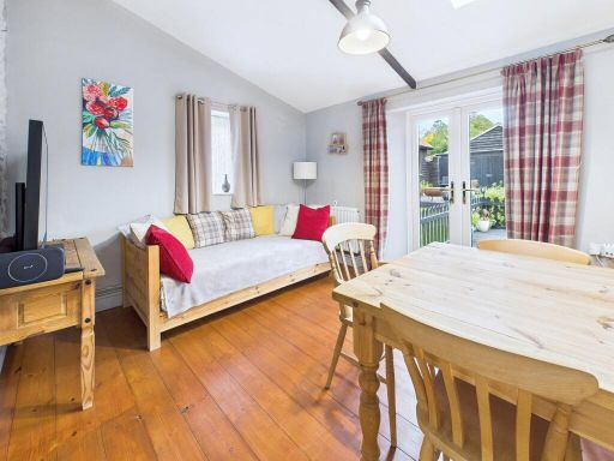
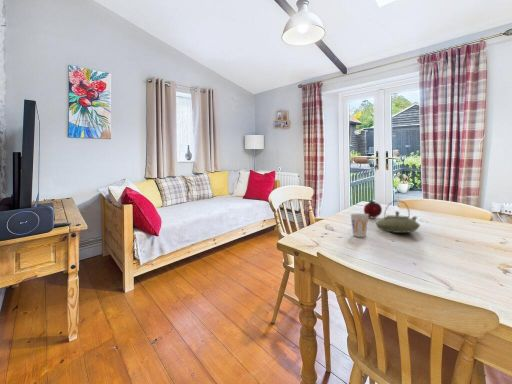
+ cup [349,212,369,238]
+ fruit [363,199,383,219]
+ teapot [375,199,421,234]
